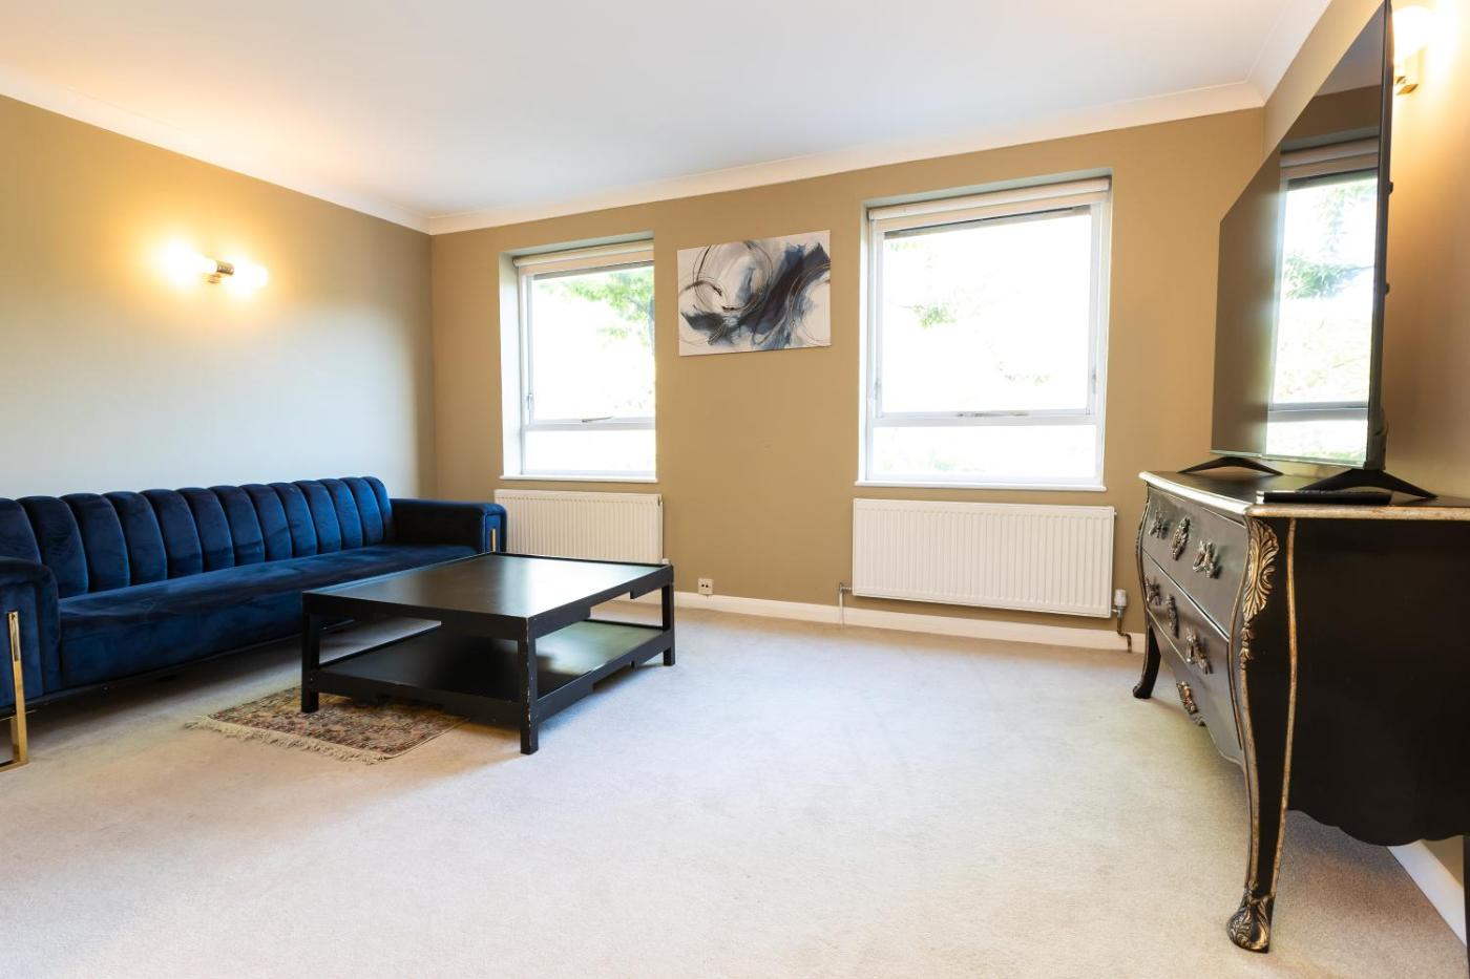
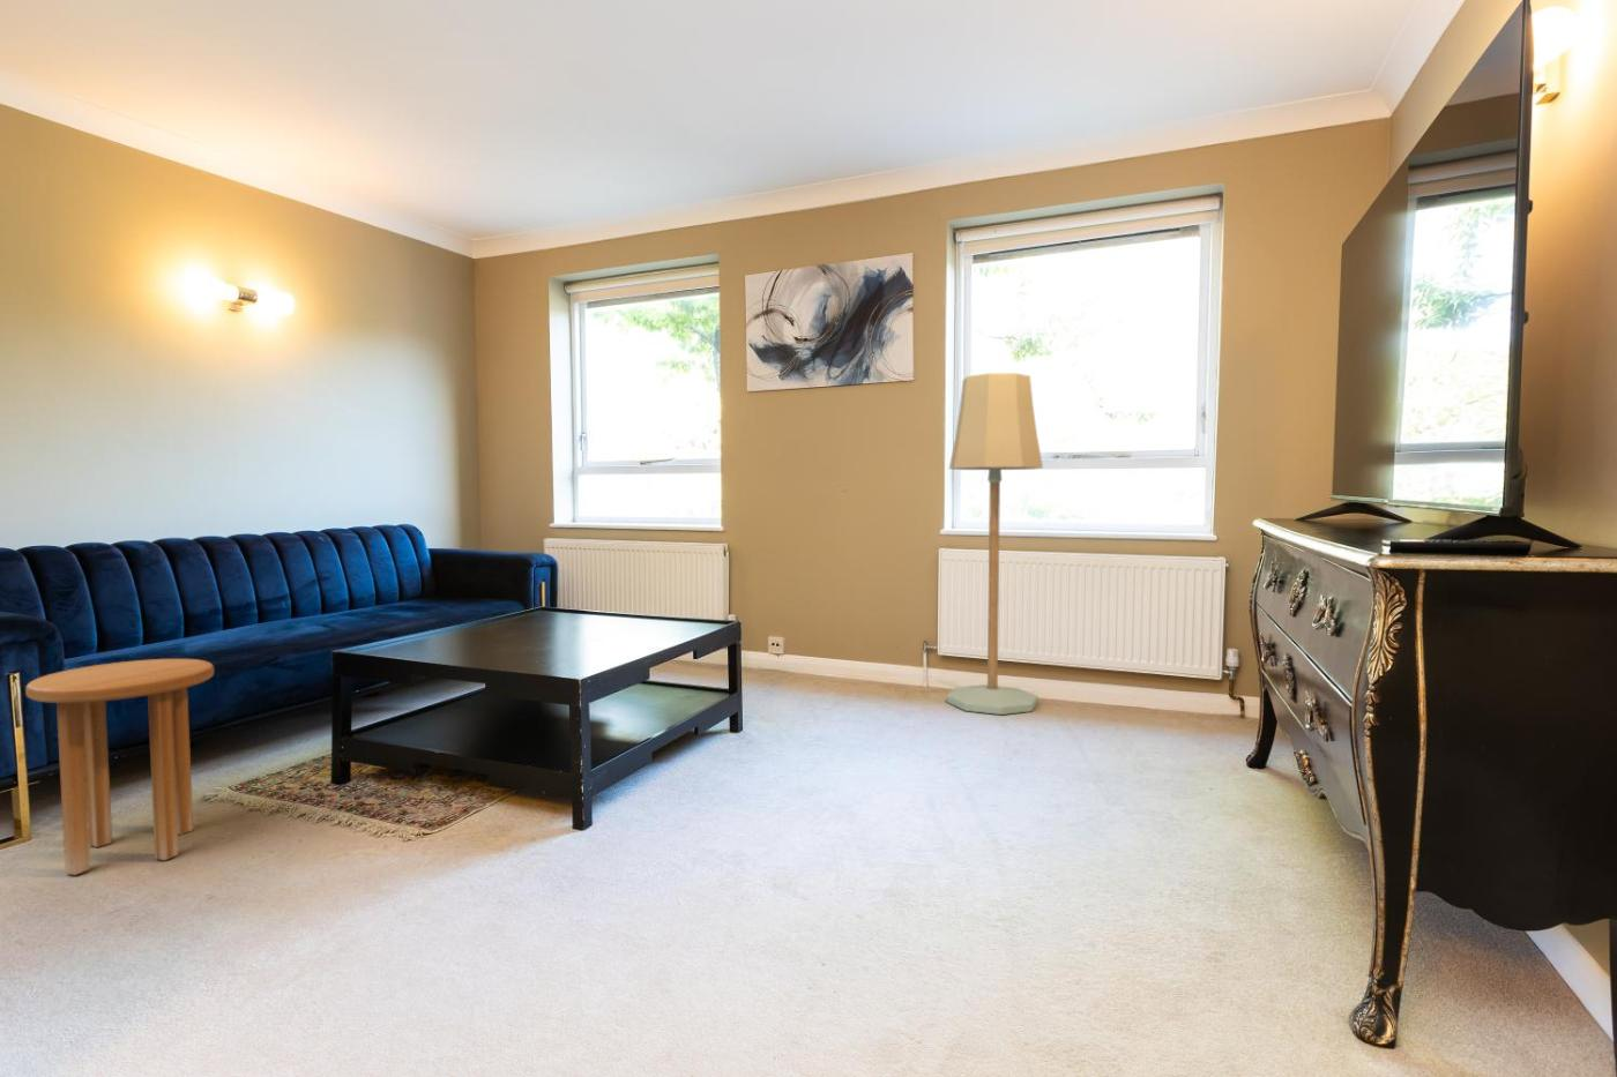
+ floor lamp [946,371,1044,715]
+ side table [24,657,215,876]
